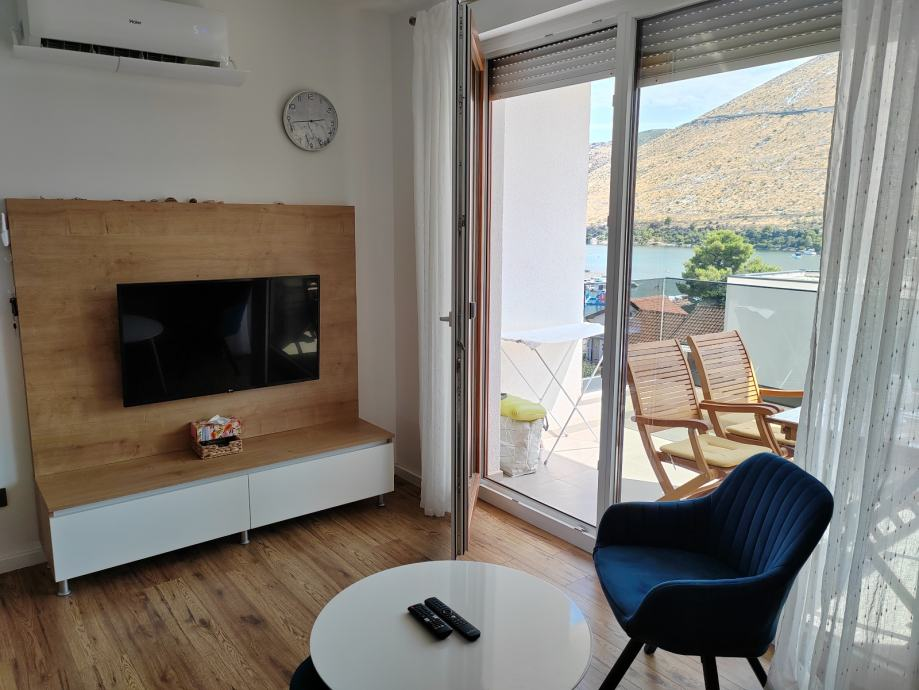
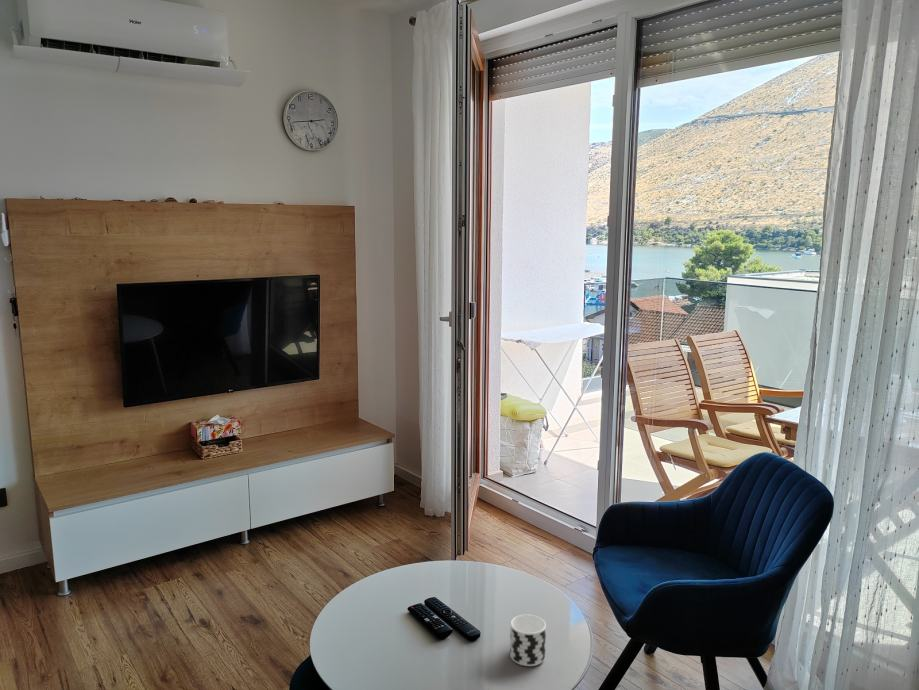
+ cup [509,613,547,667]
